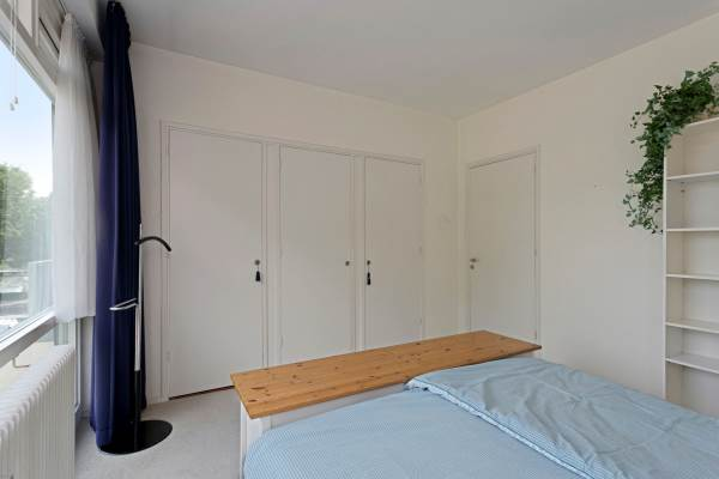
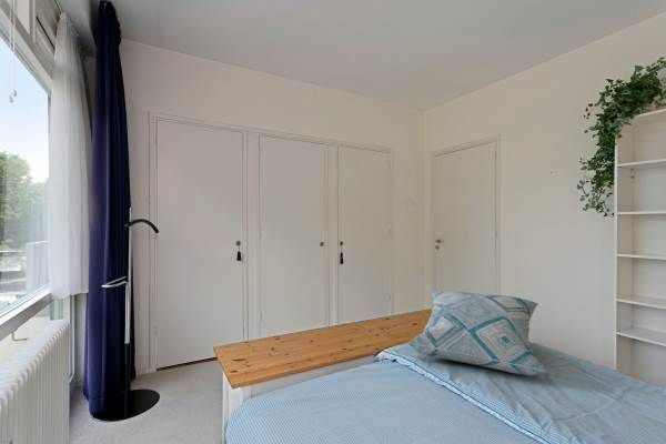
+ decorative pillow [406,290,548,376]
